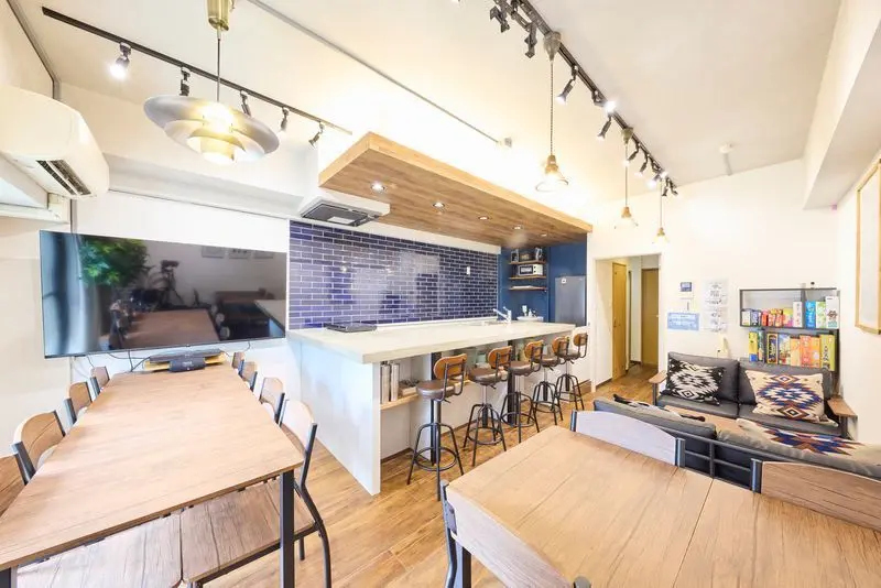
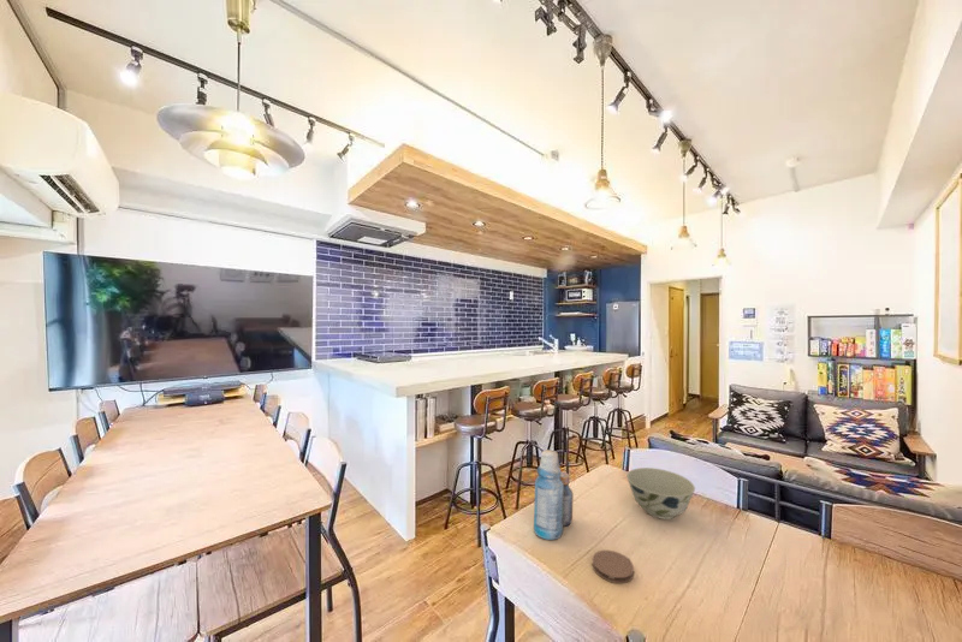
+ bowl [625,466,696,521]
+ coaster [590,549,635,584]
+ bottle [533,448,574,541]
